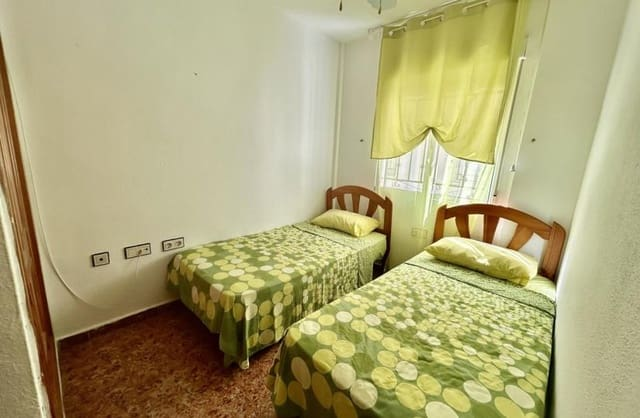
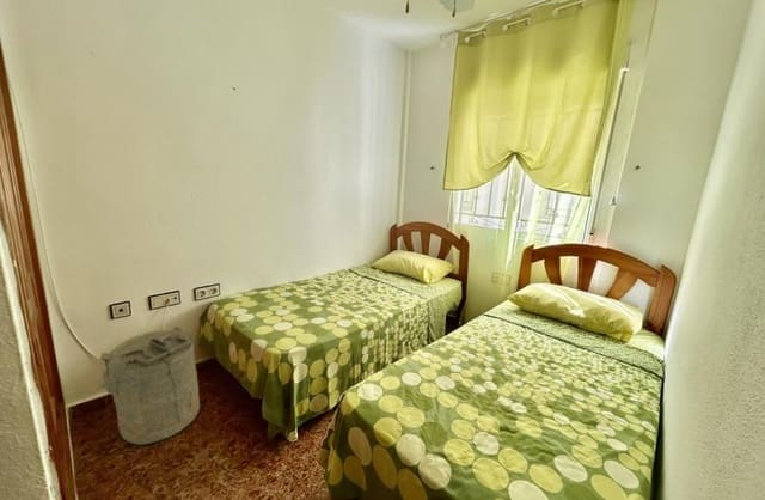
+ laundry hamper [99,325,201,445]
